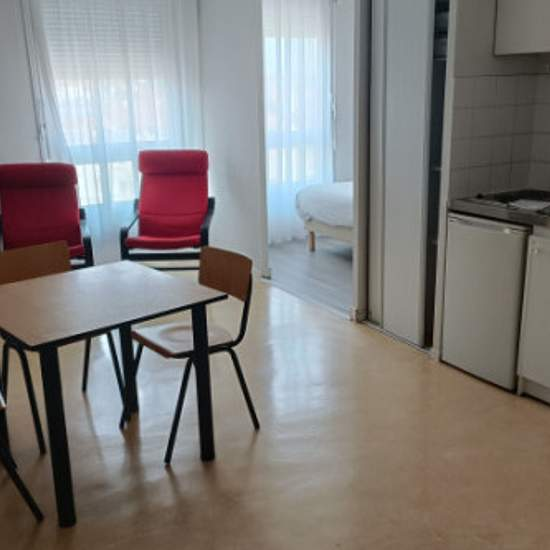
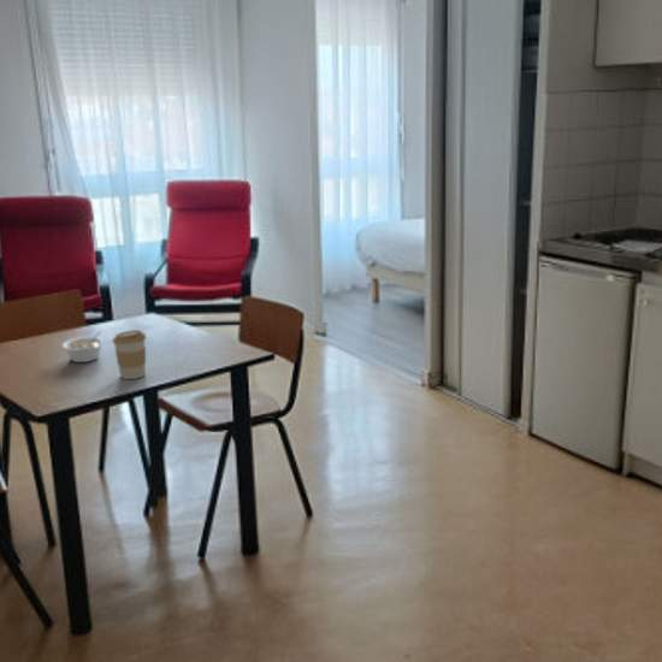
+ coffee cup [111,329,147,380]
+ legume [61,330,105,363]
